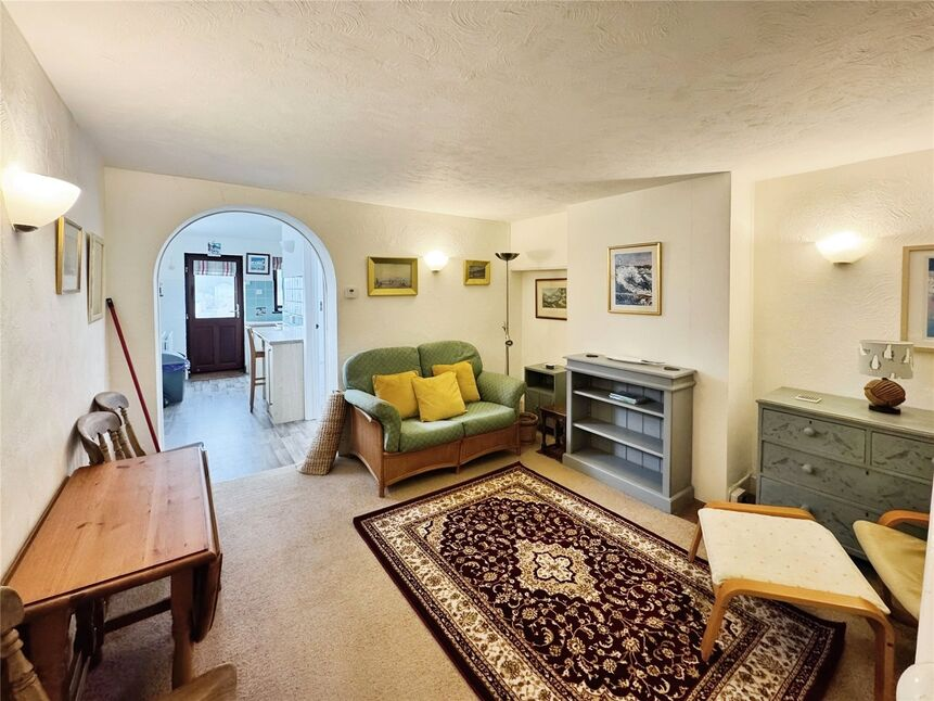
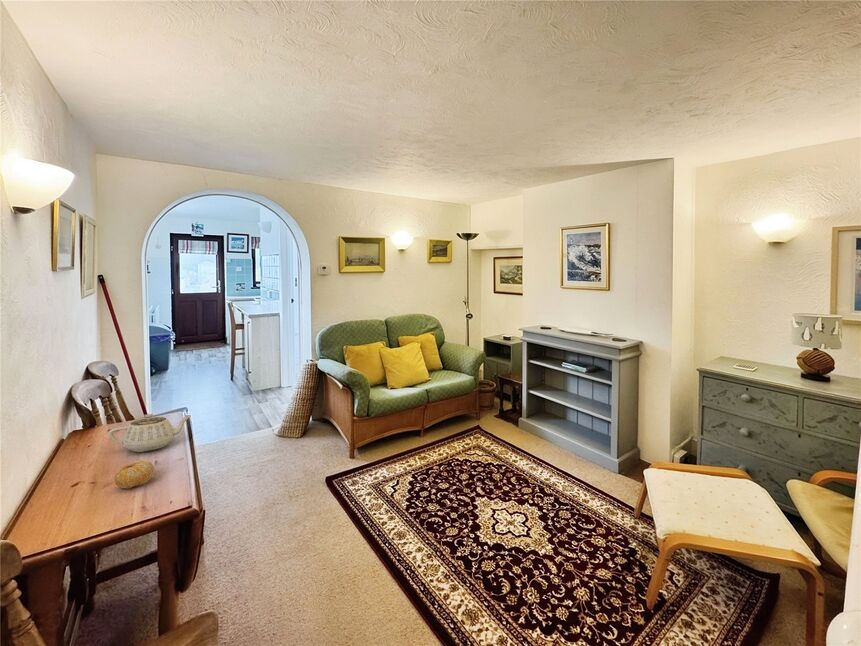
+ fruit [114,460,155,489]
+ teapot [108,413,192,453]
